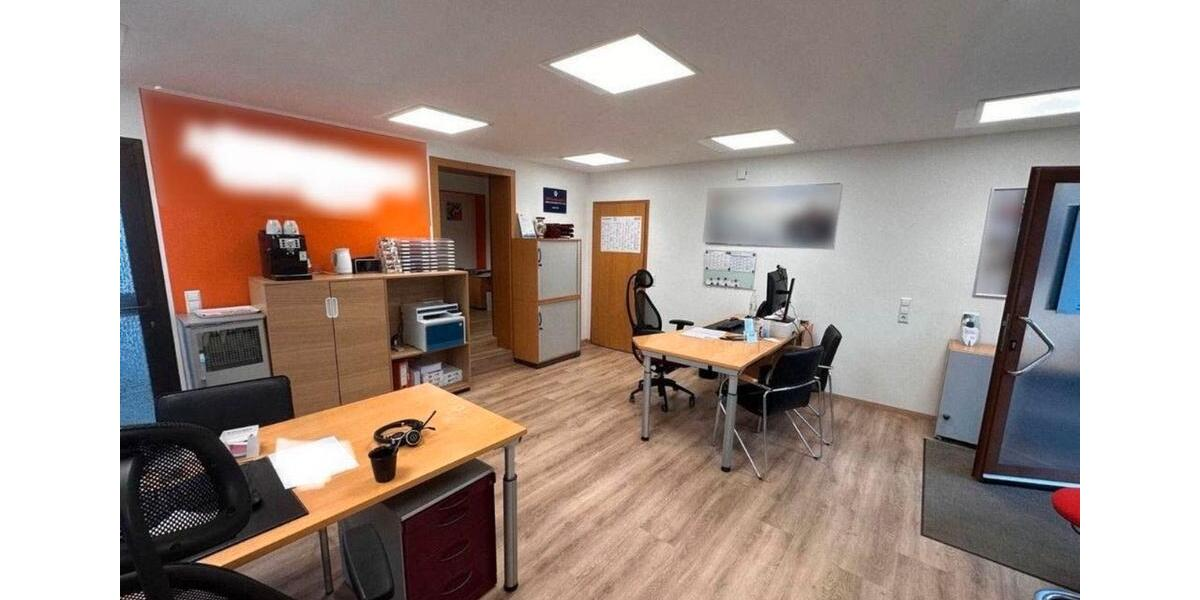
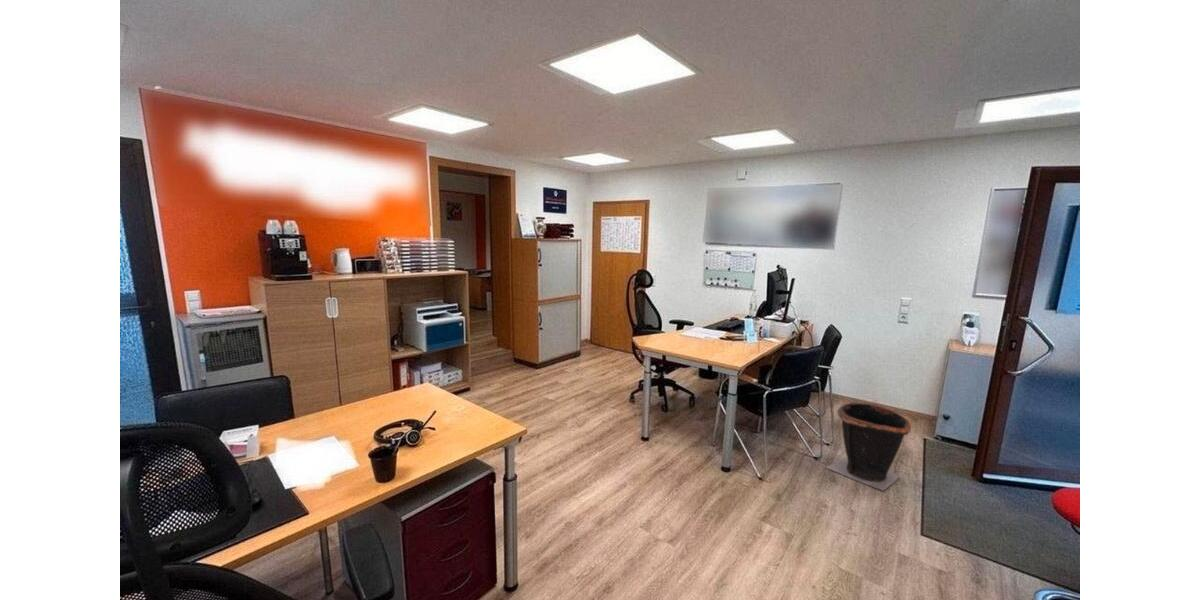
+ waste bin [824,399,912,492]
